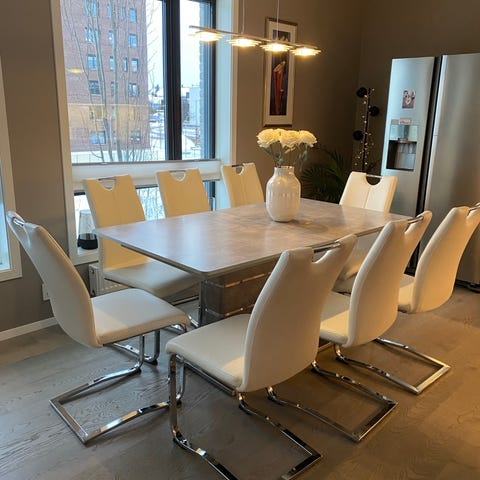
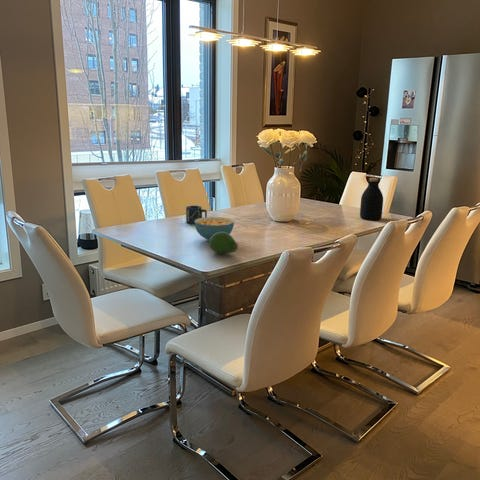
+ fruit [208,232,239,255]
+ cup [185,205,208,225]
+ cereal bowl [194,216,235,241]
+ bottle [359,177,384,221]
